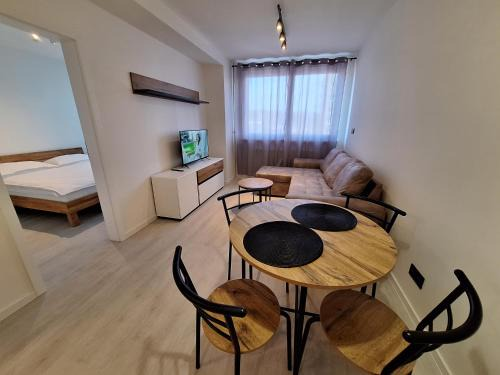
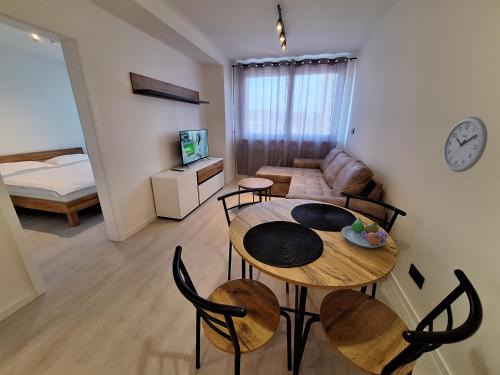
+ wall clock [443,115,488,173]
+ fruit bowl [341,217,389,249]
